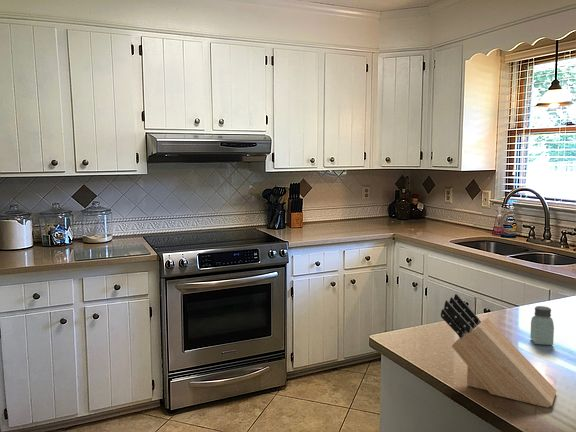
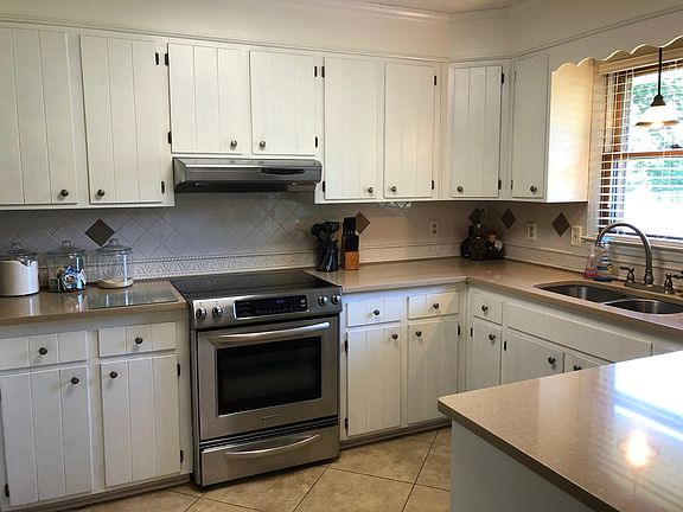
- knife block [440,293,557,408]
- saltshaker [529,305,555,346]
